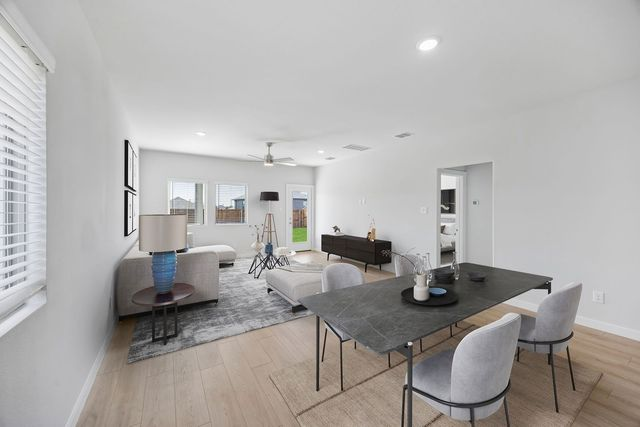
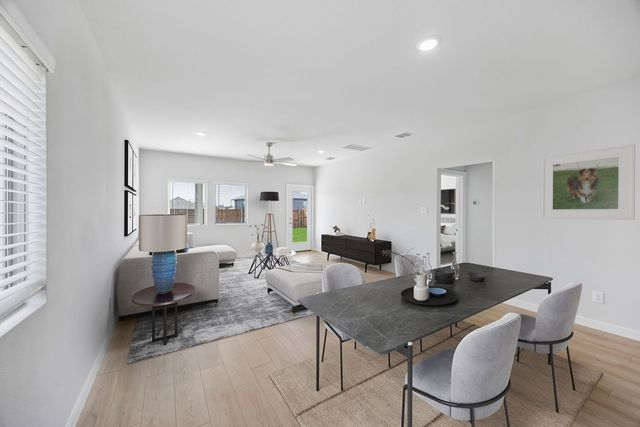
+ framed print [540,143,636,221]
